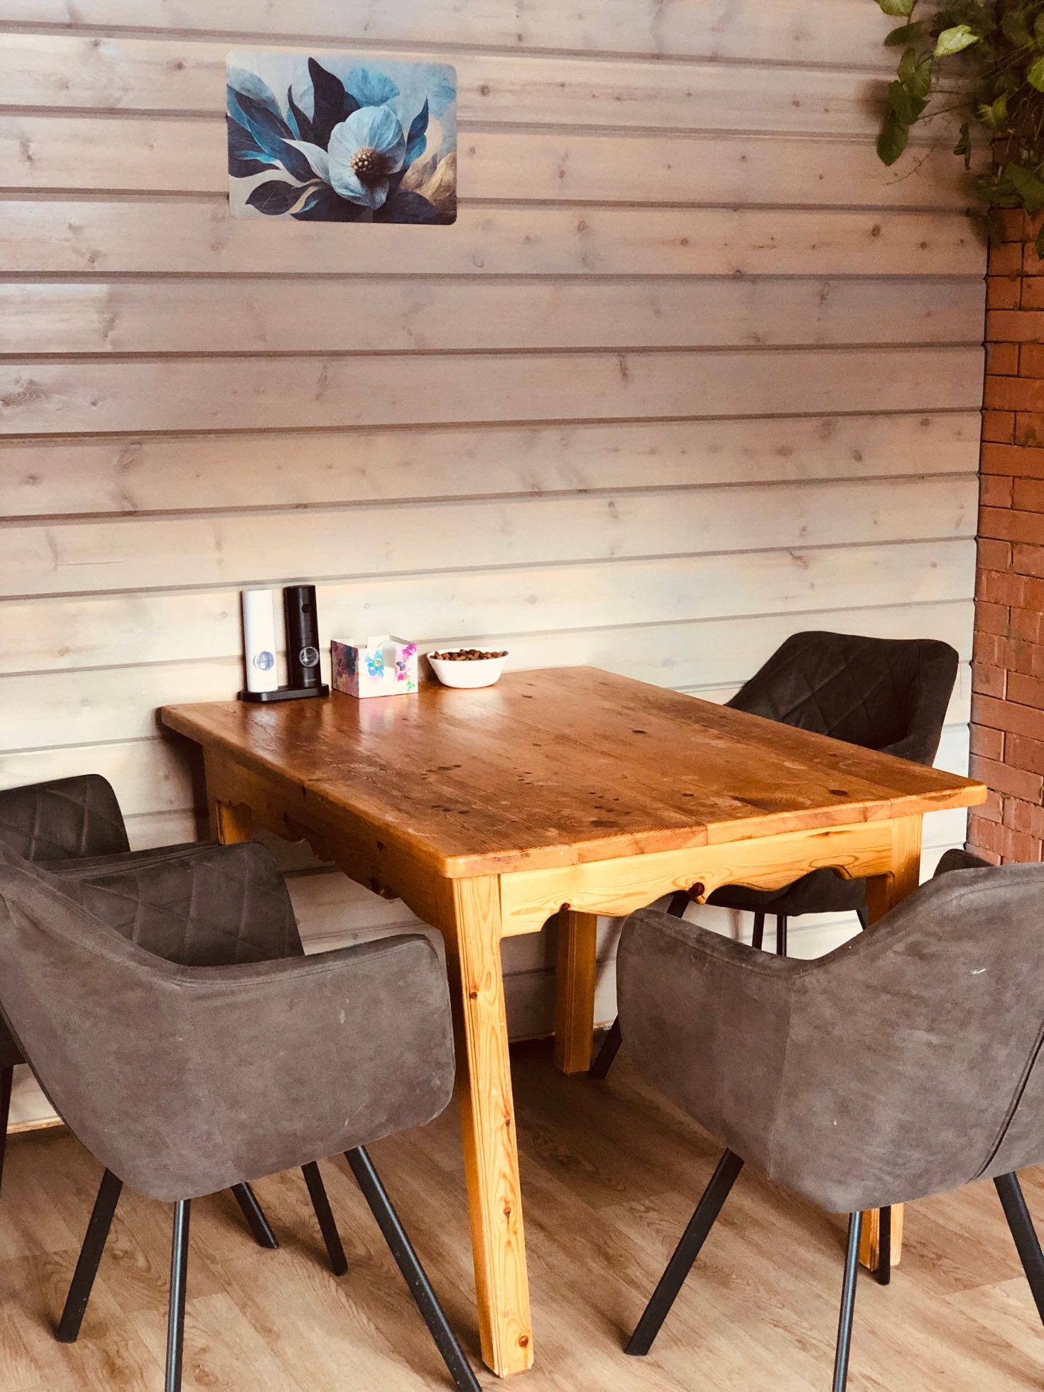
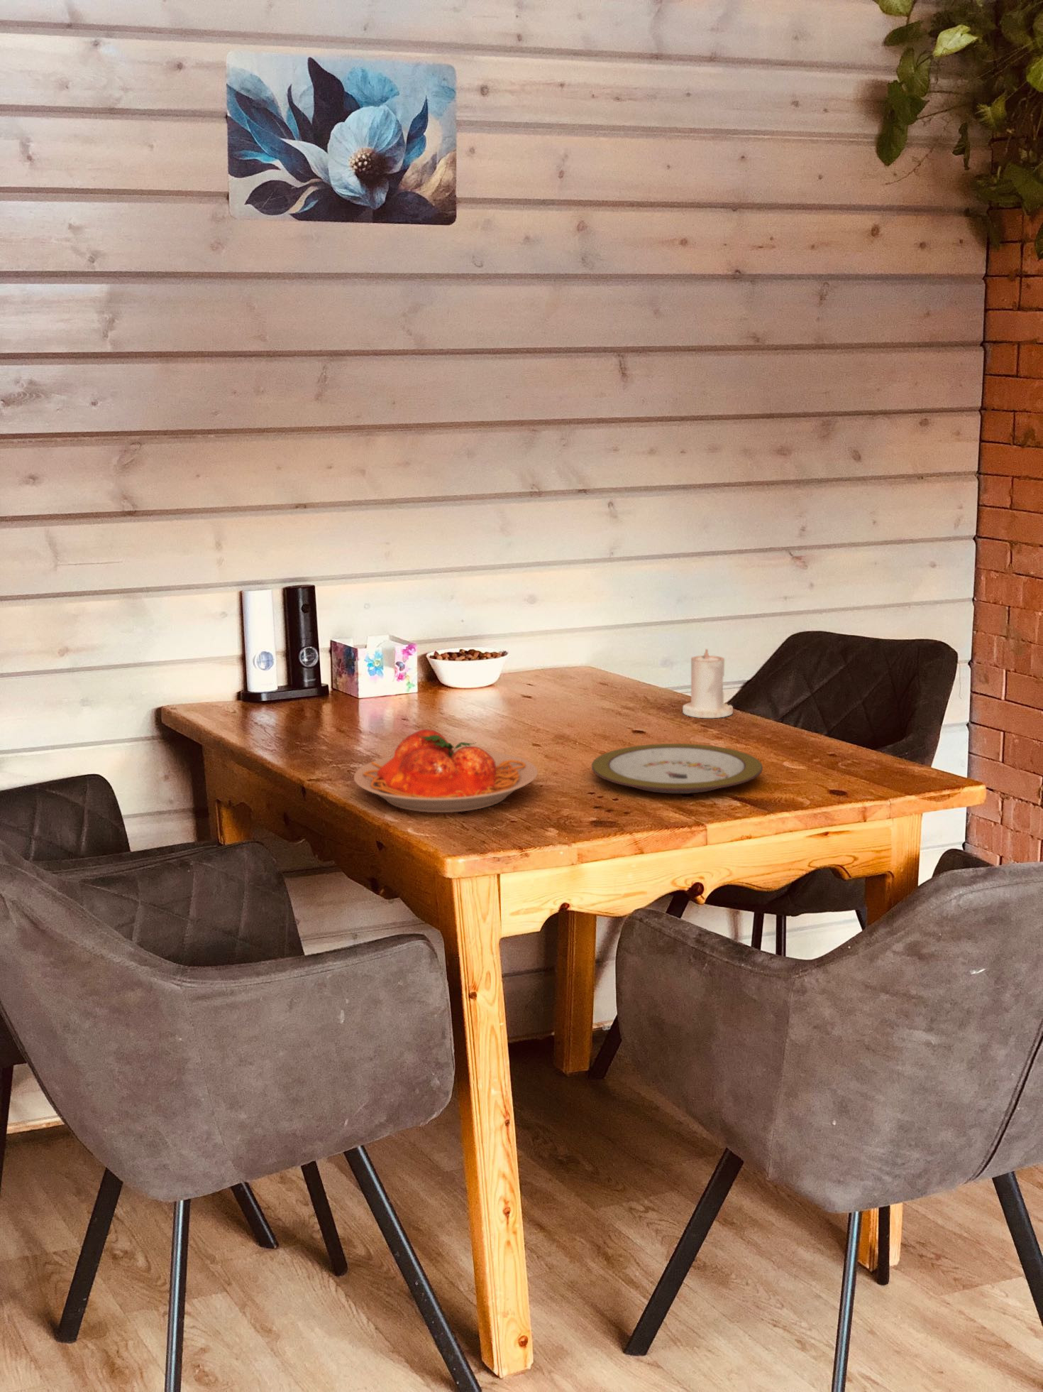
+ candle [681,649,734,719]
+ plate [591,743,764,795]
+ plate [354,729,539,813]
